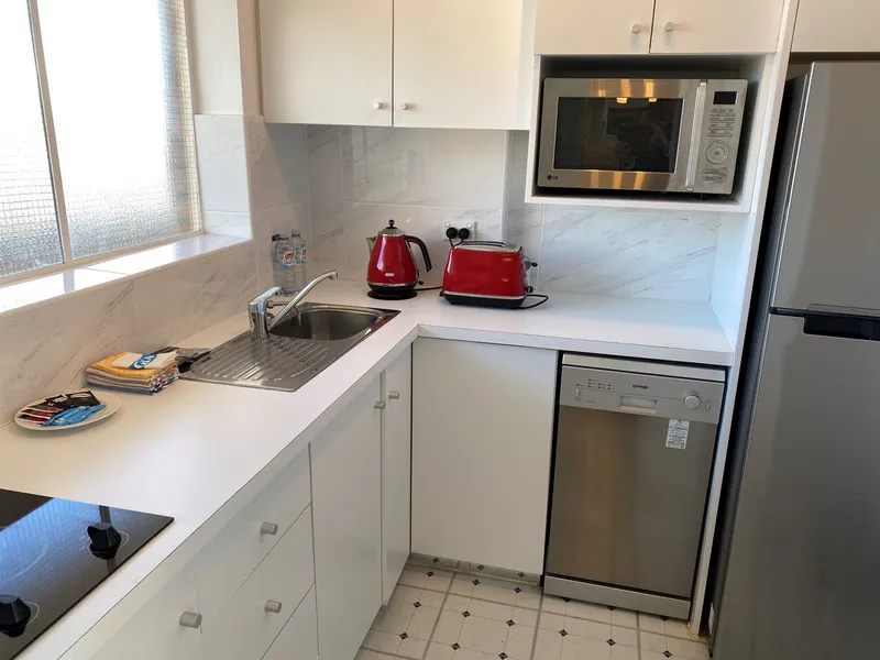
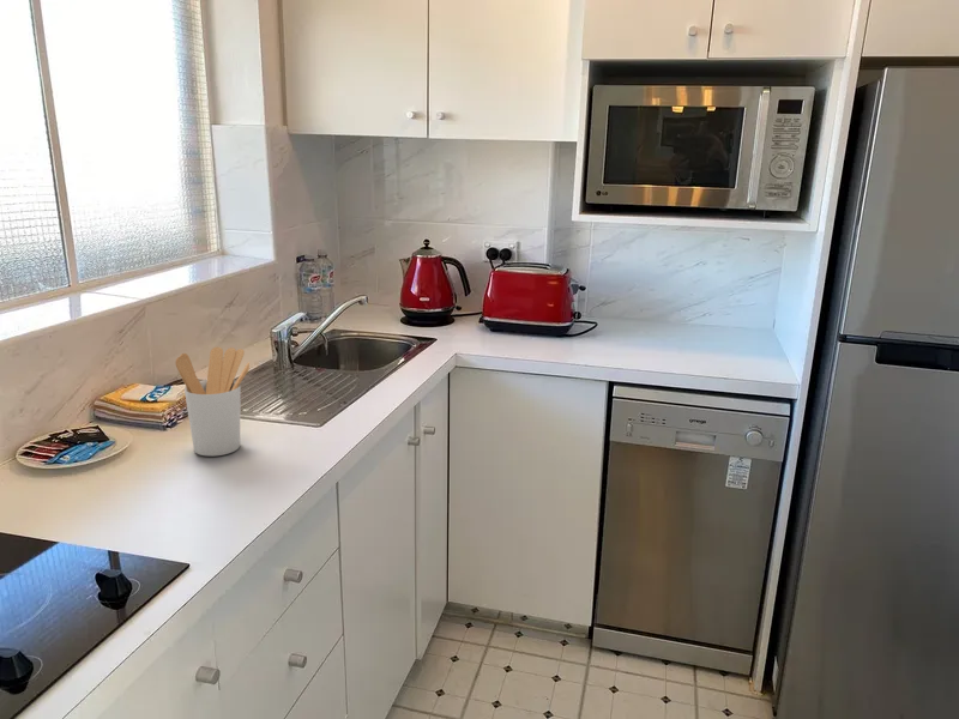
+ utensil holder [174,346,251,458]
